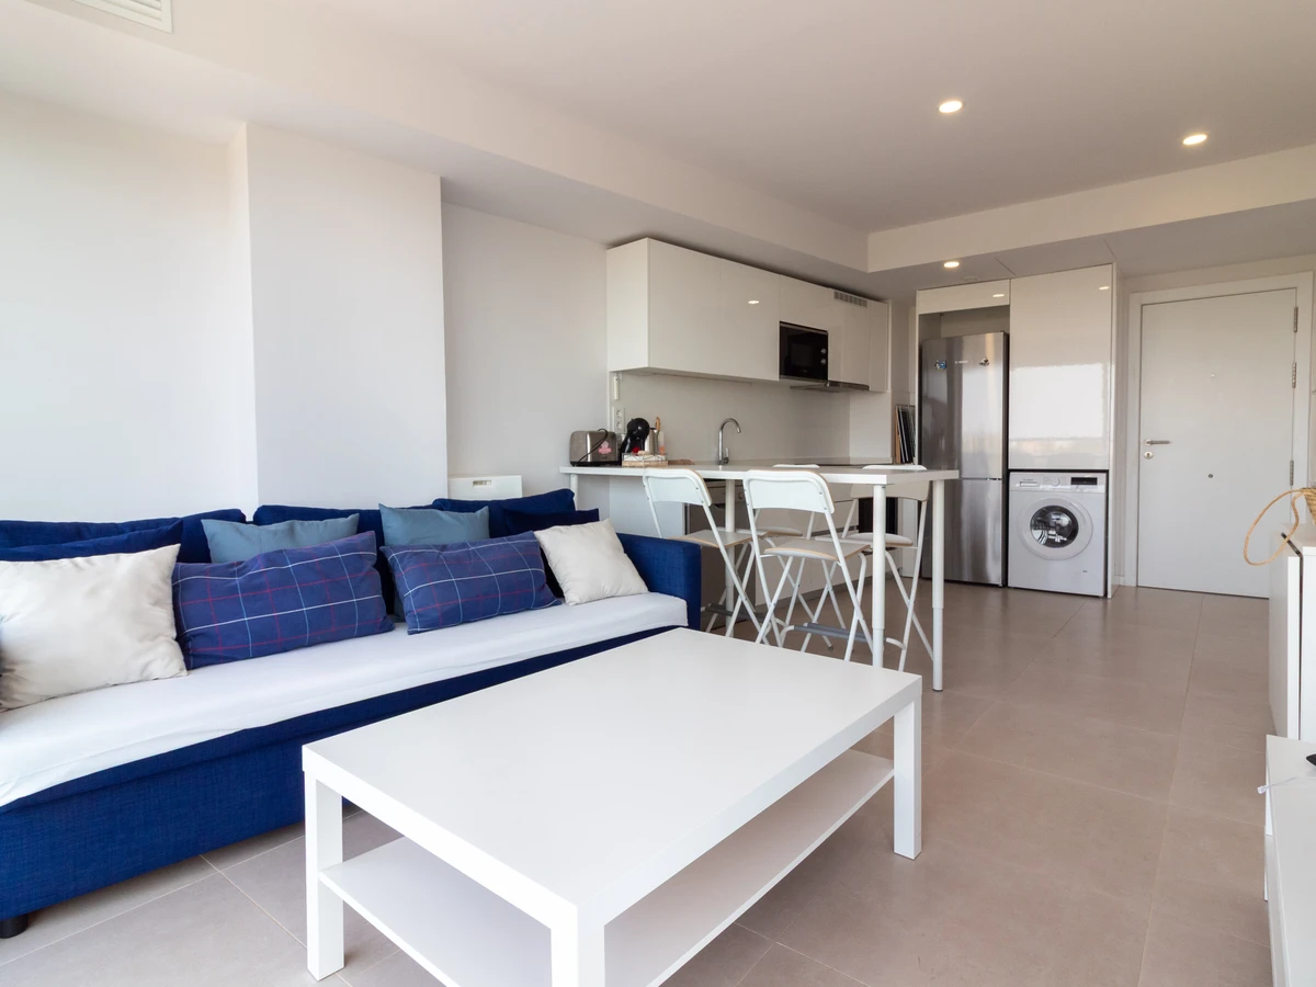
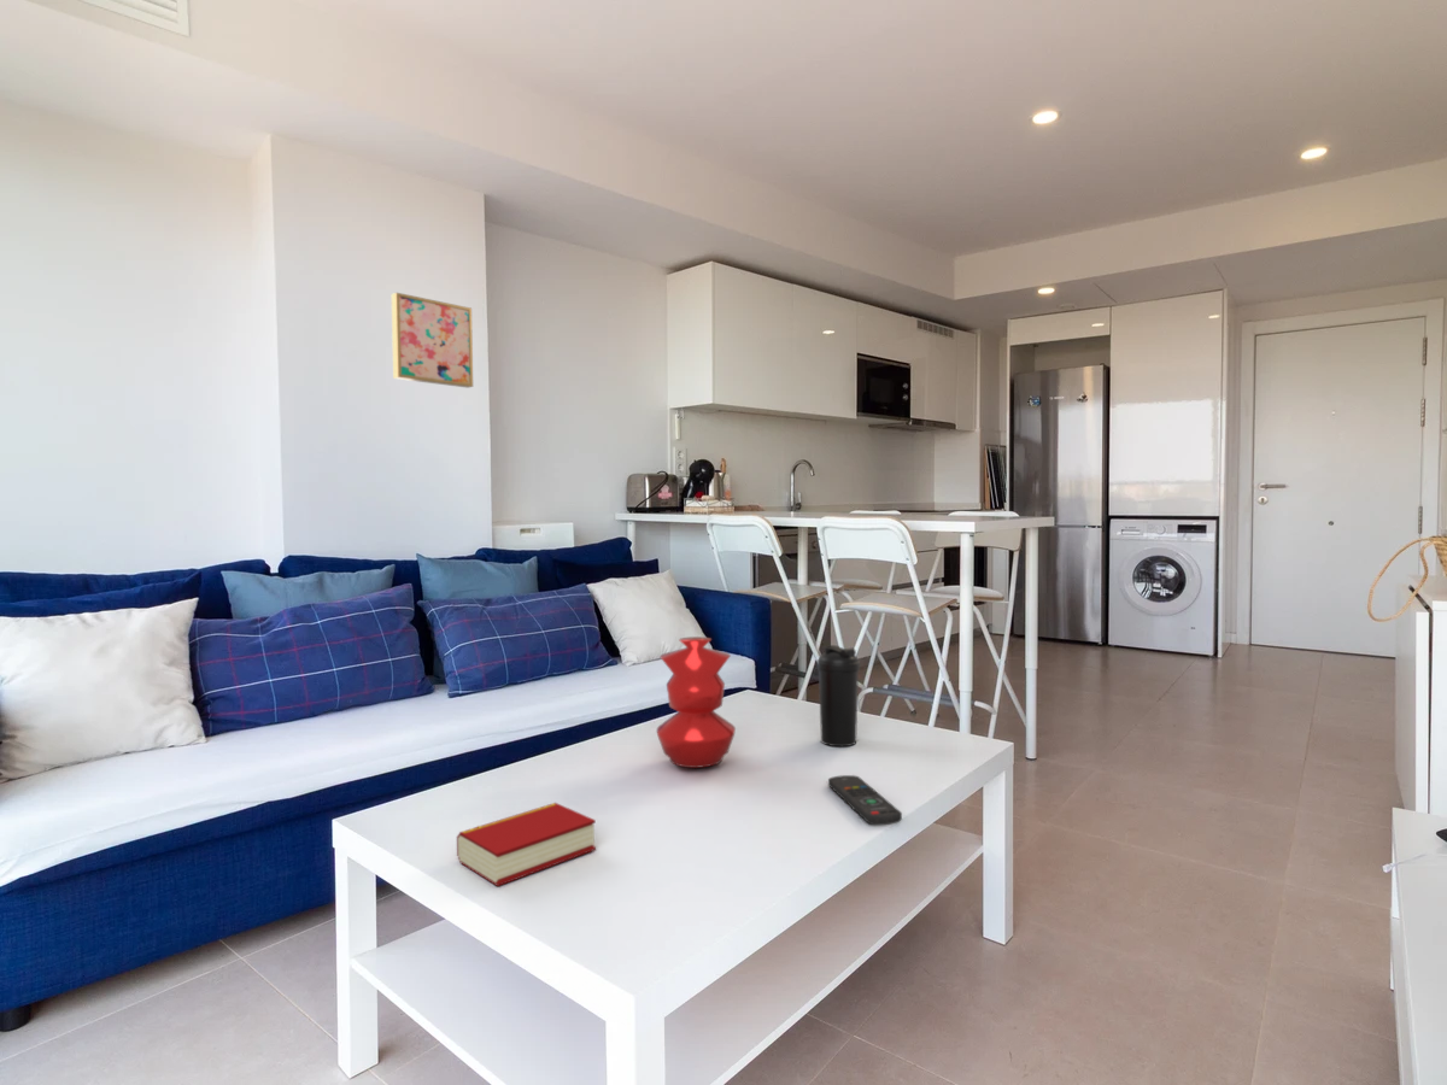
+ remote control [827,774,903,826]
+ vase [656,635,737,769]
+ water bottle [816,644,861,747]
+ book [456,802,597,887]
+ wall art [391,292,474,389]
